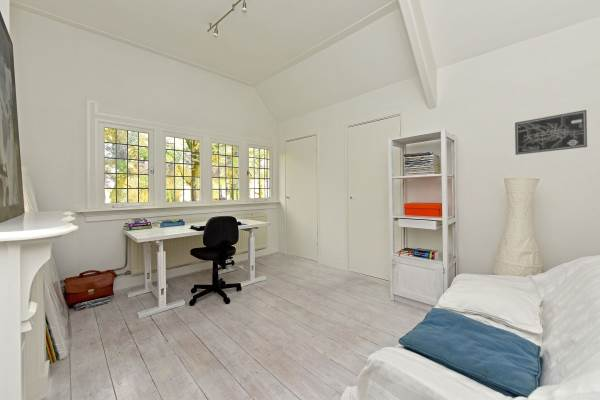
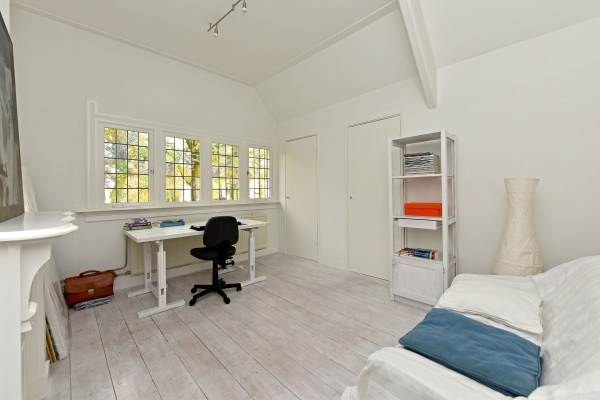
- wall art [514,109,588,156]
